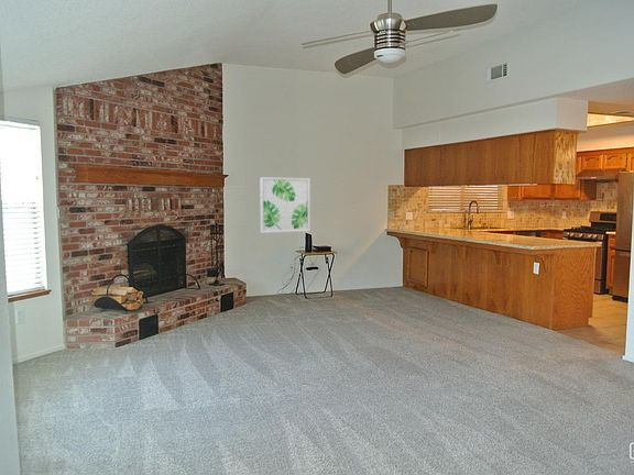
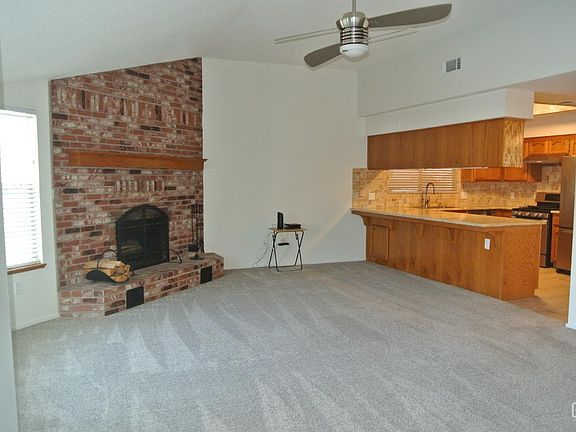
- wall art [259,176,311,234]
